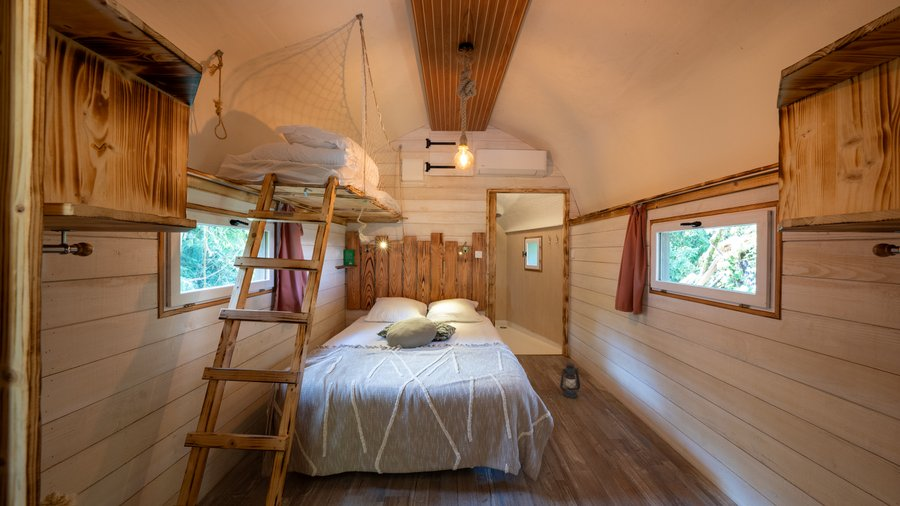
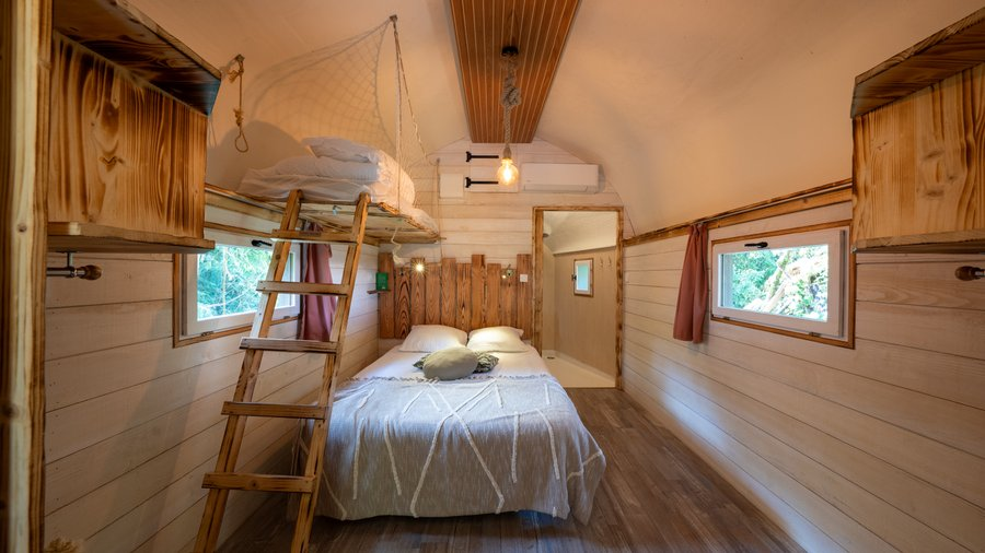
- lantern [559,362,582,399]
